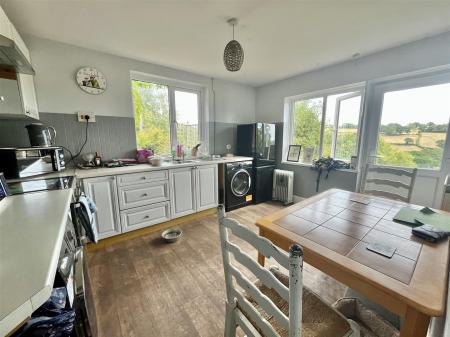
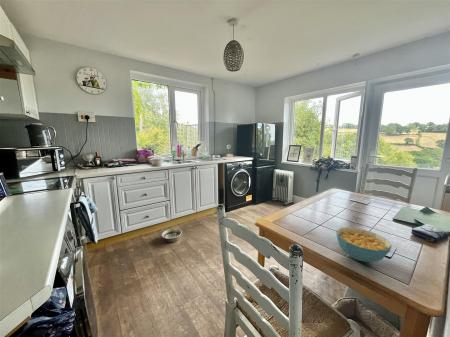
+ cereal bowl [335,226,393,263]
